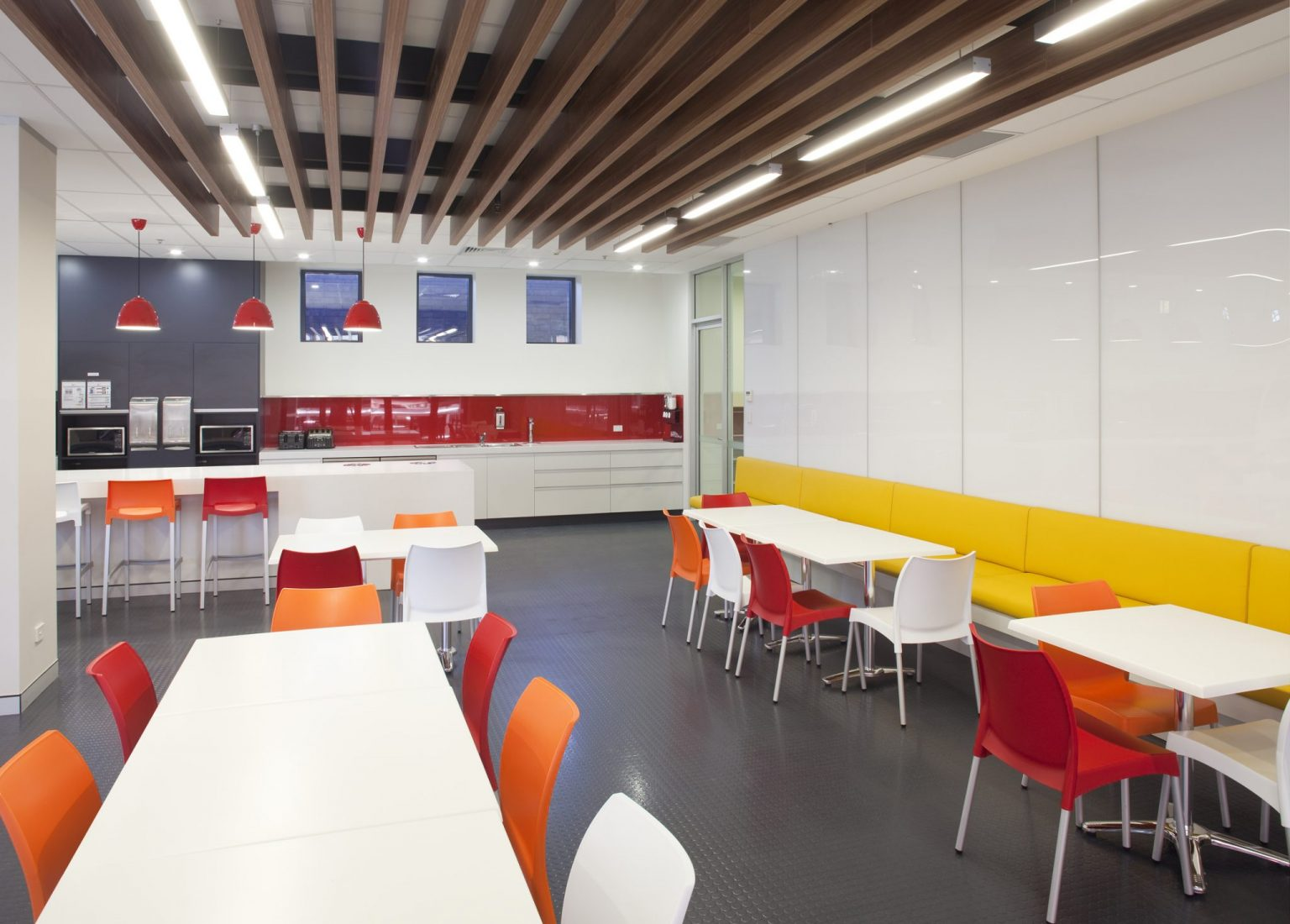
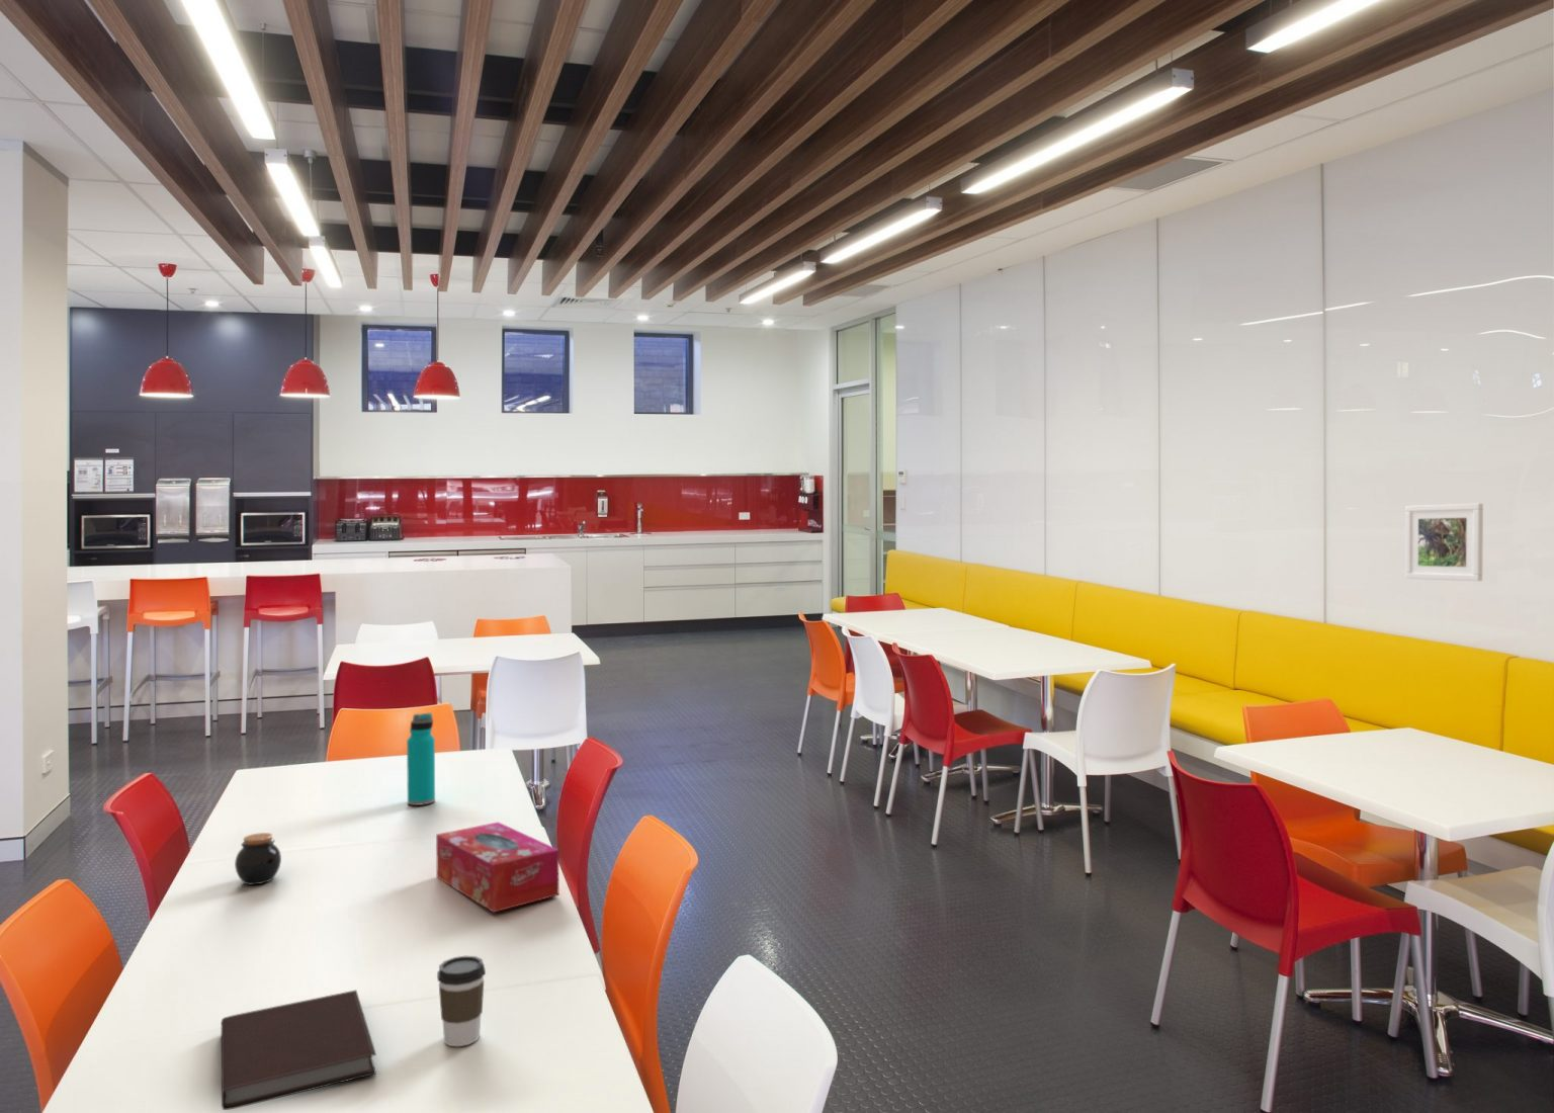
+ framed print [1405,502,1484,582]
+ coffee cup [436,955,487,1047]
+ water bottle [406,712,436,806]
+ jar [234,831,282,885]
+ tissue box [435,820,559,914]
+ notebook [220,990,377,1111]
